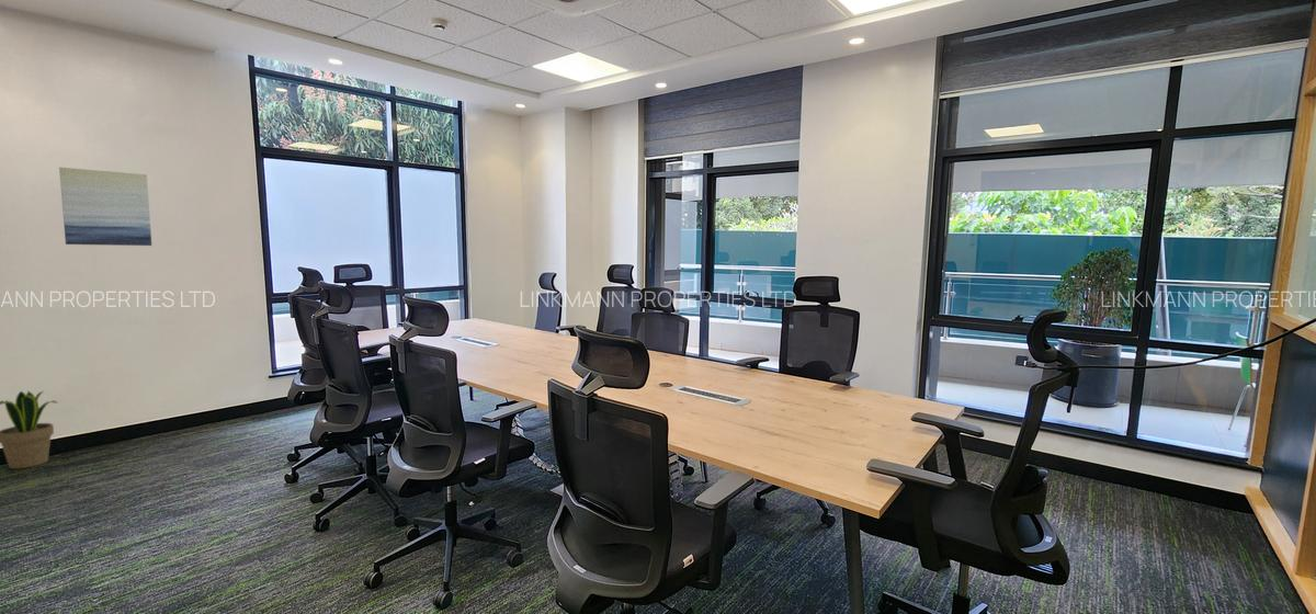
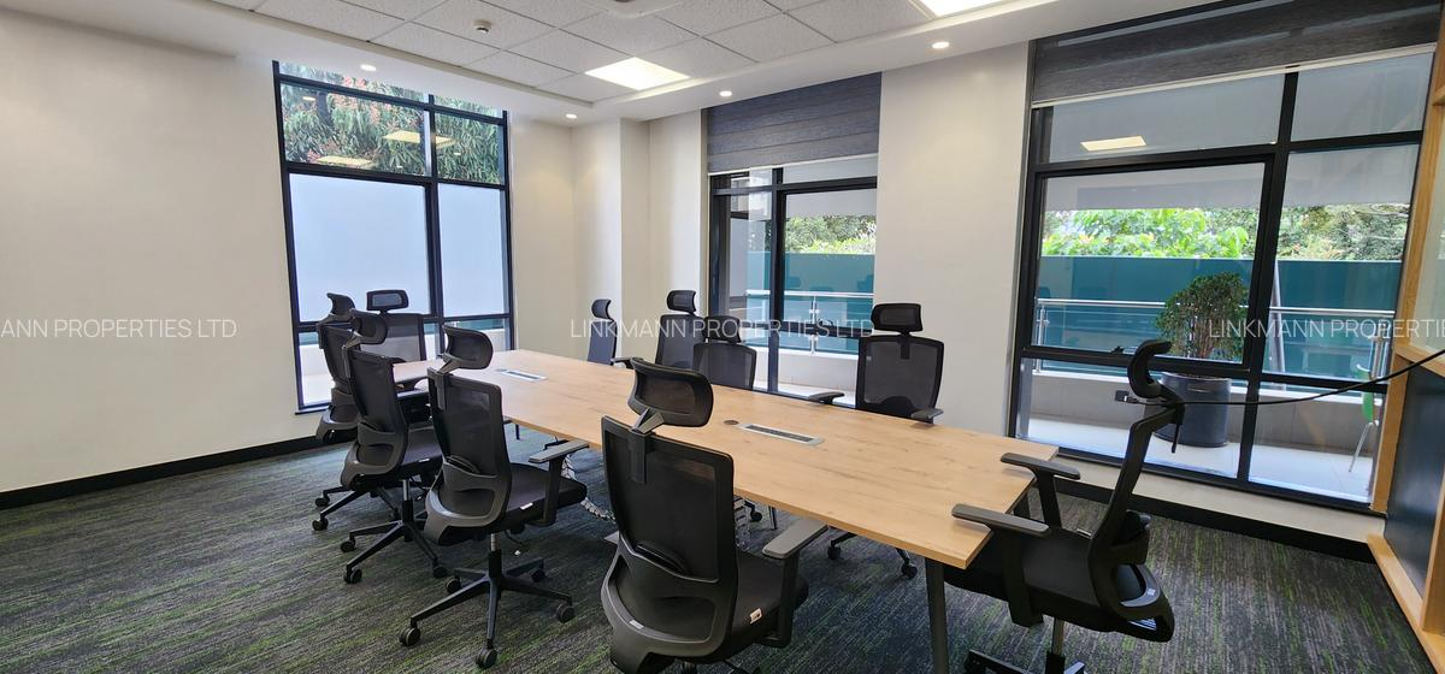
- potted plant [0,389,59,470]
- wall art [58,167,152,247]
